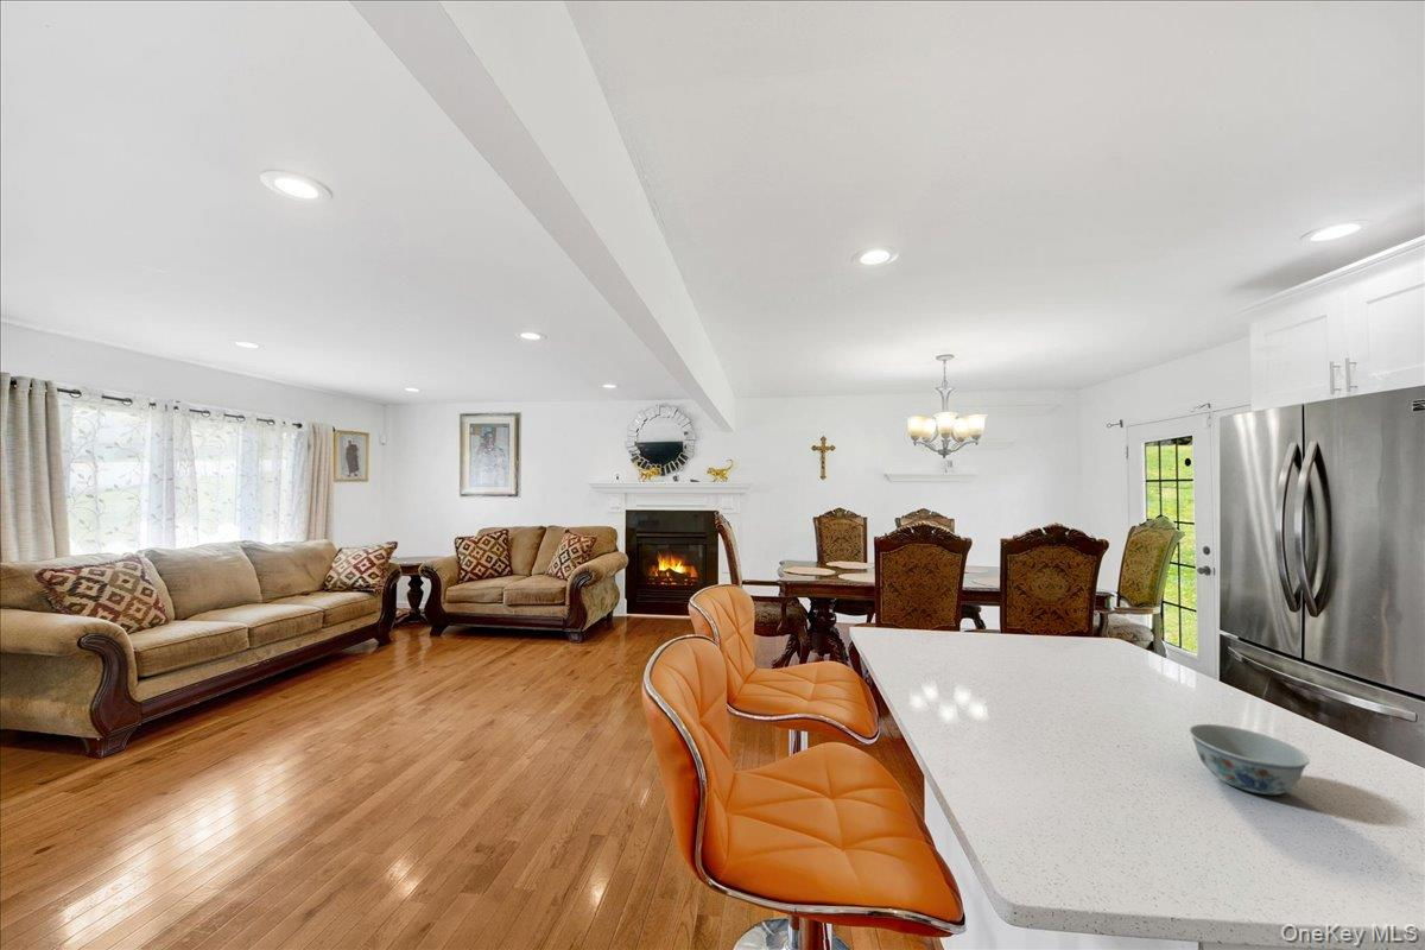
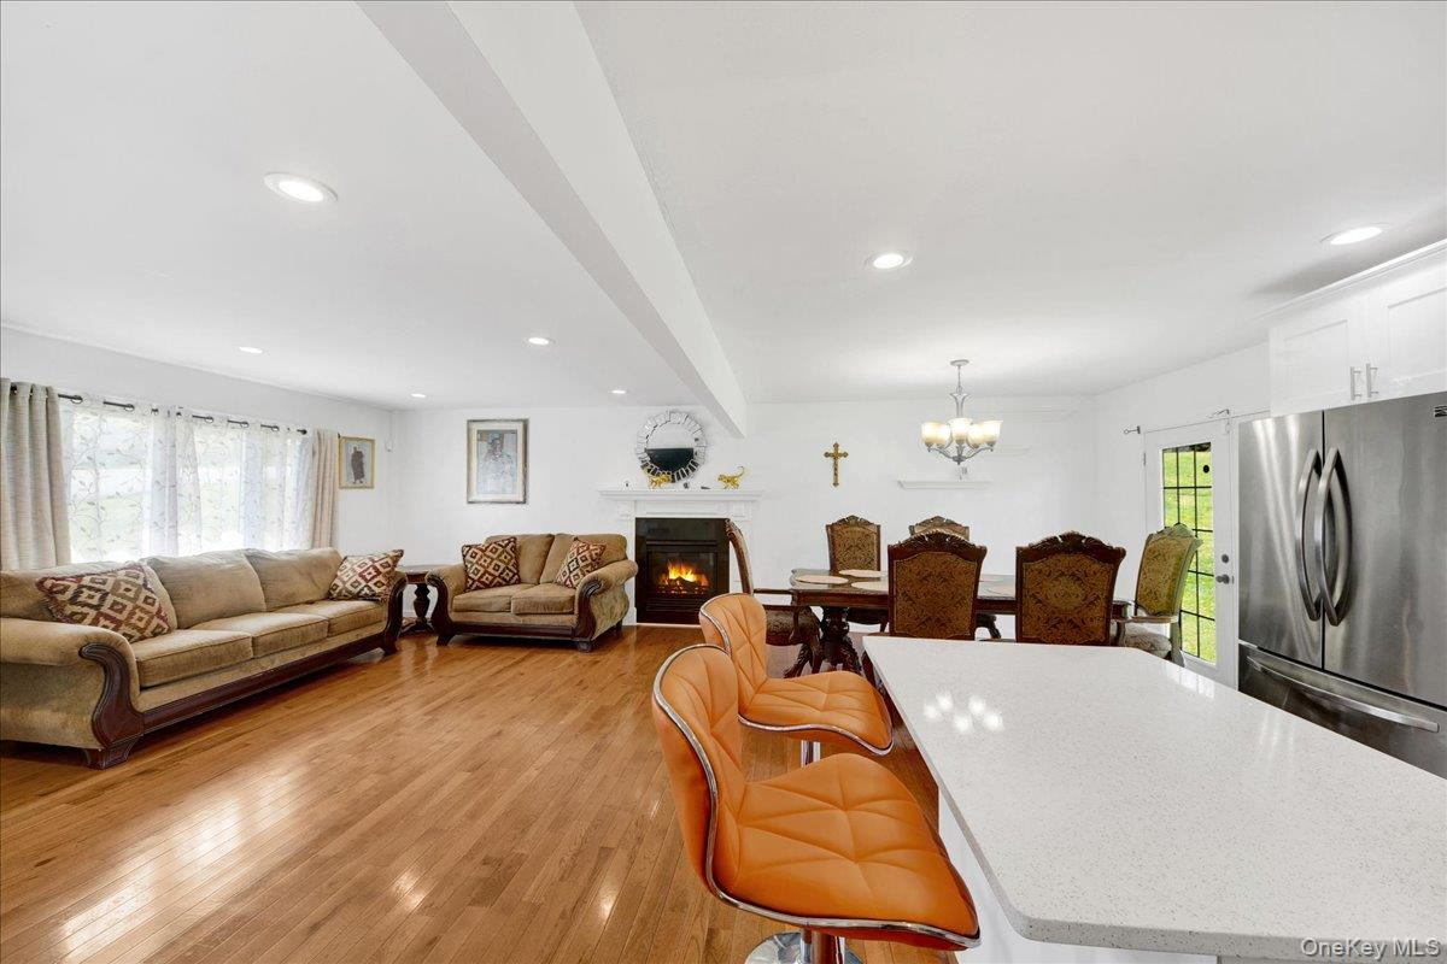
- bowl [1188,723,1310,796]
